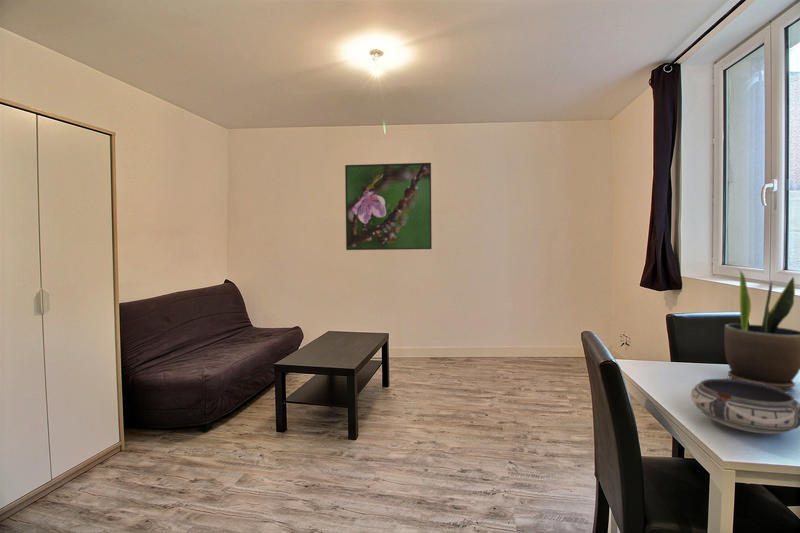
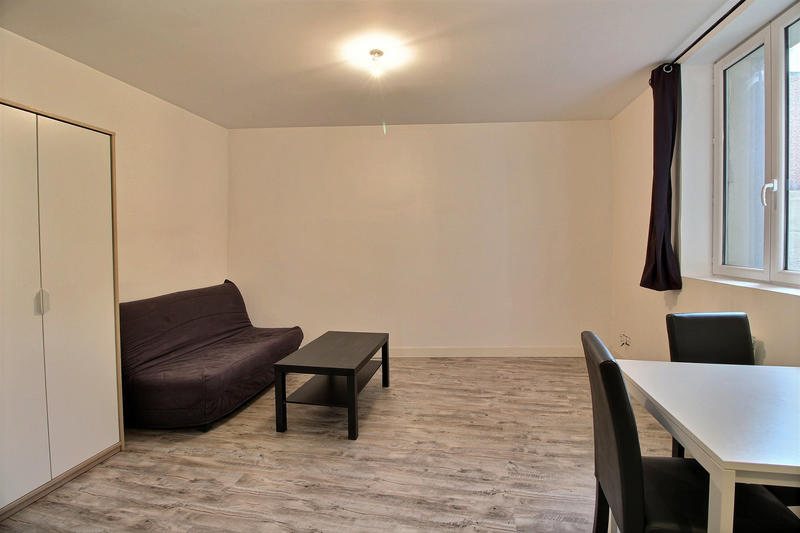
- bowl [689,378,800,435]
- potted plant [723,268,800,391]
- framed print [344,162,433,251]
